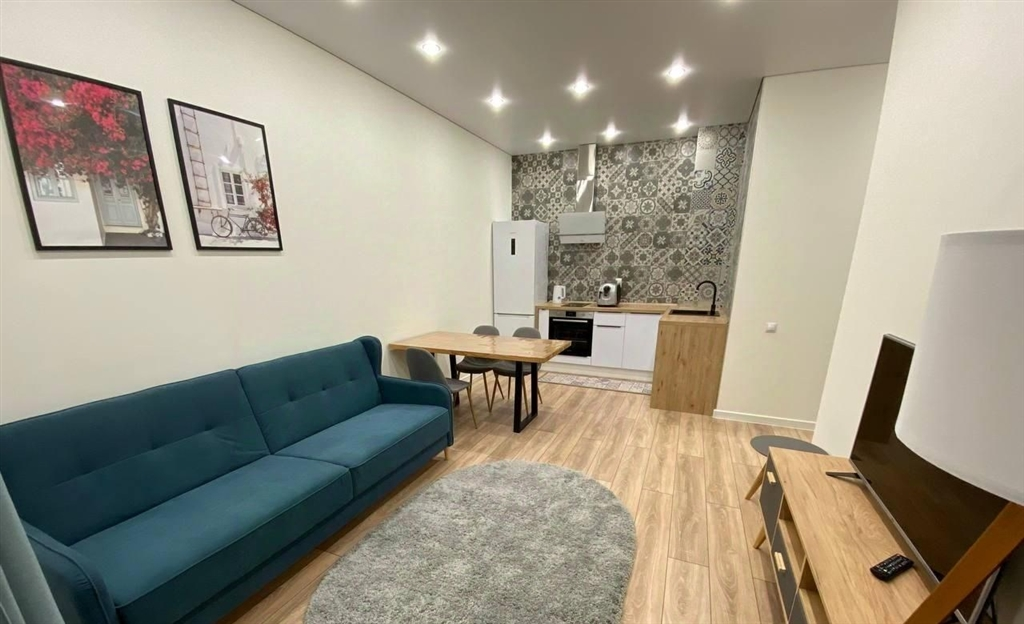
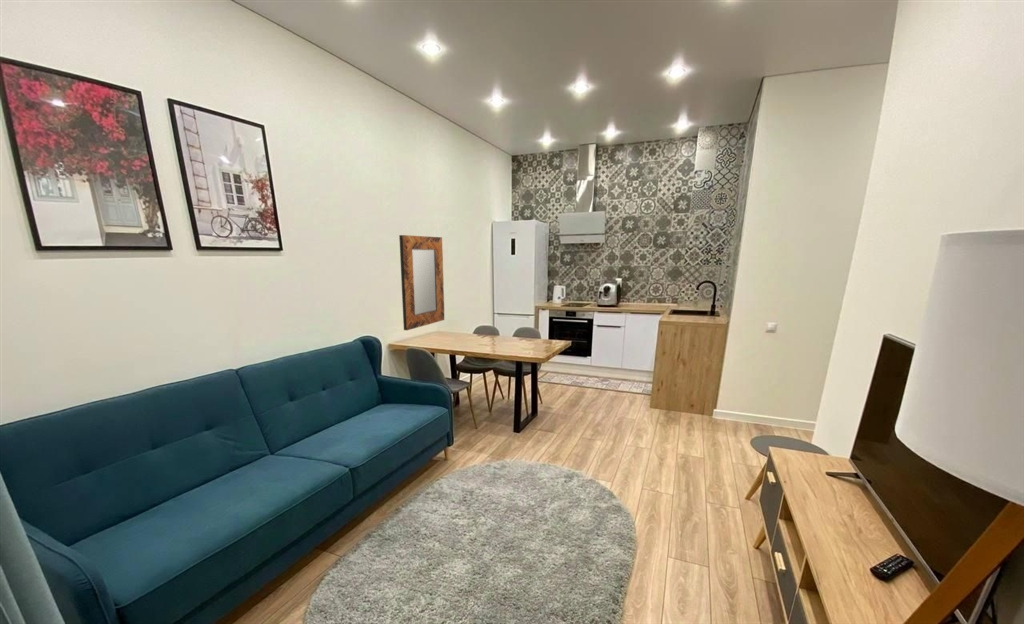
+ home mirror [398,234,445,331]
